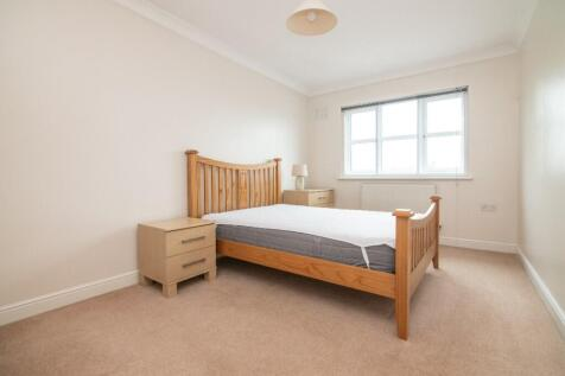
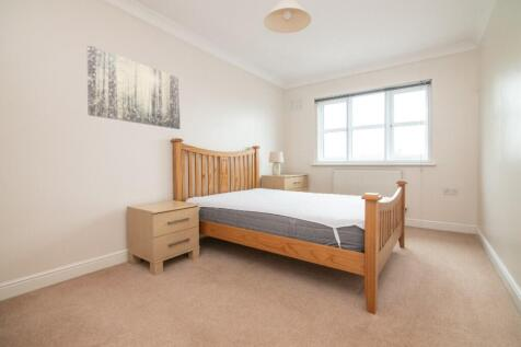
+ wall art [86,44,181,130]
